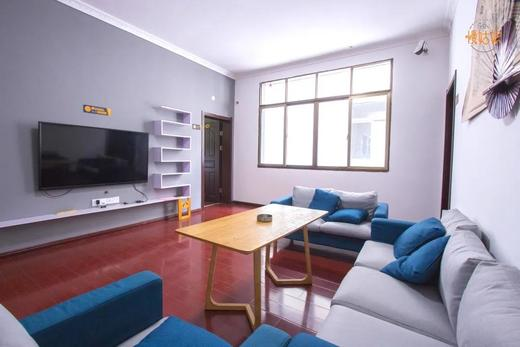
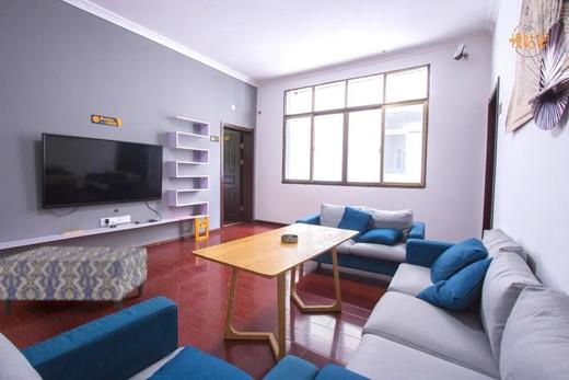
+ bench [0,245,148,316]
